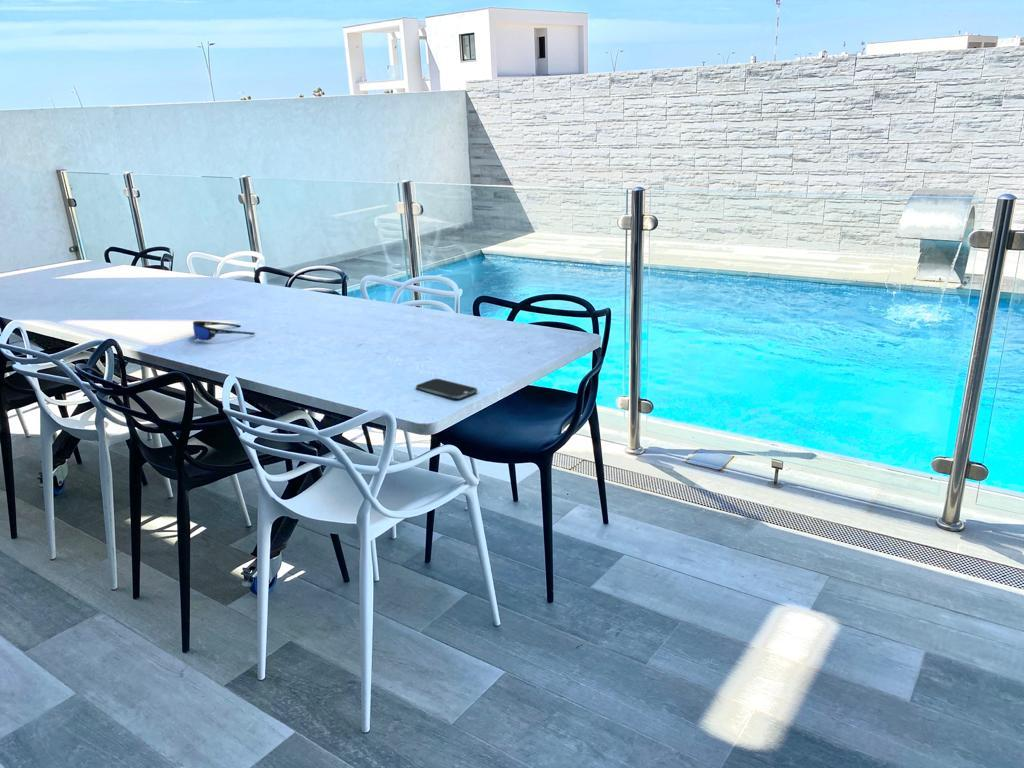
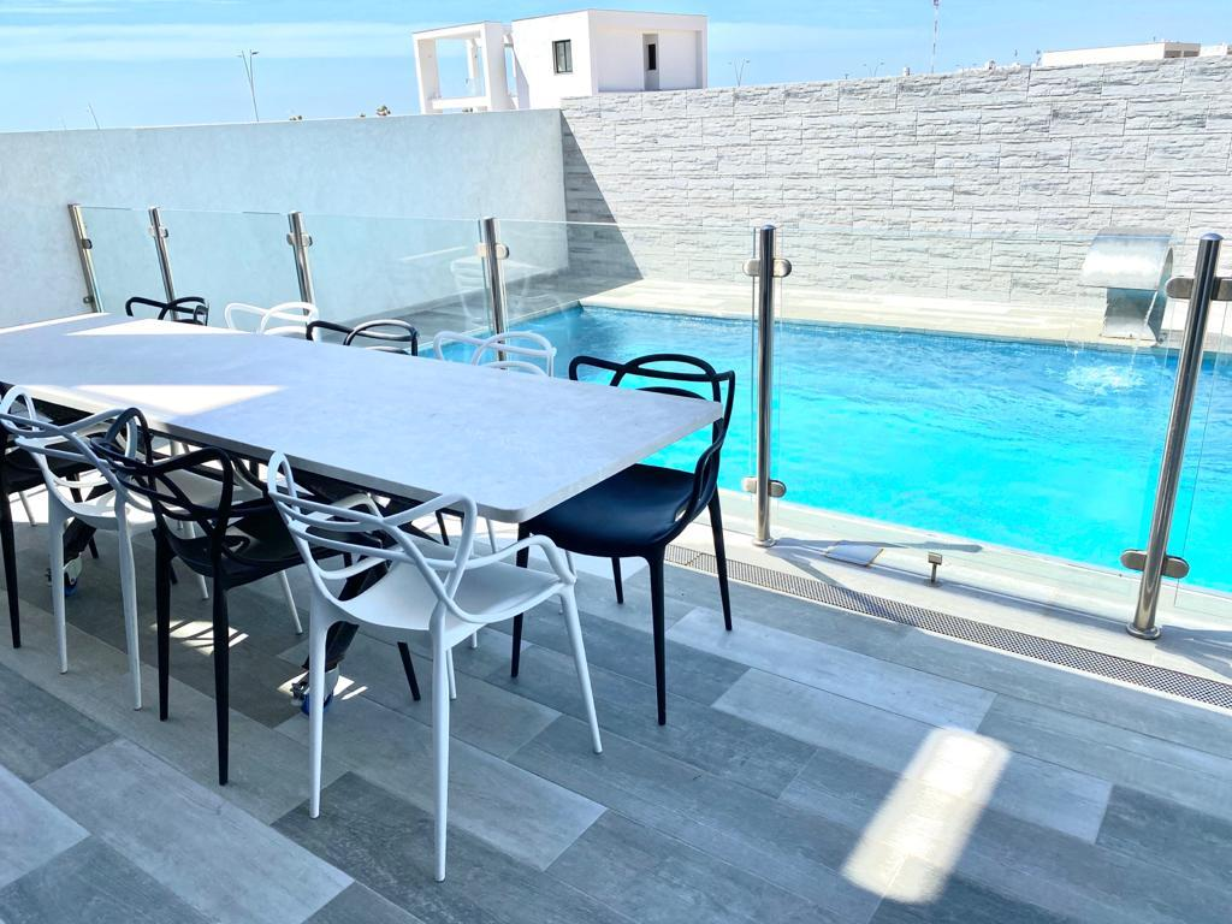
- smartphone [415,378,478,400]
- sunglasses [192,320,256,341]
